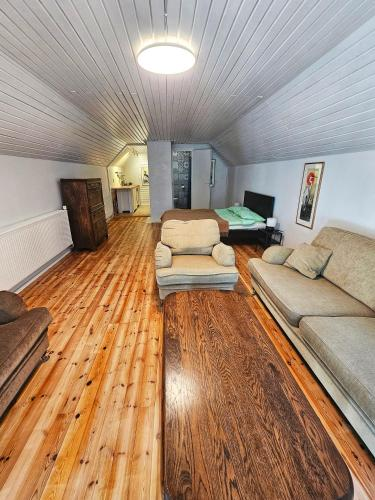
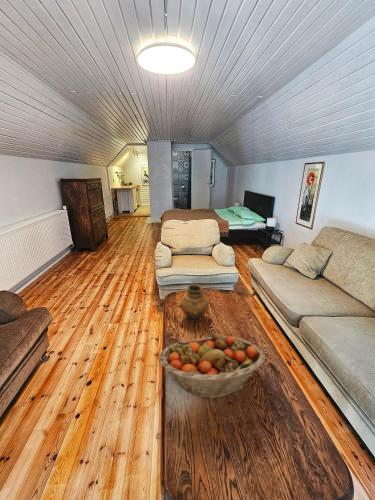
+ fruit basket [159,332,266,400]
+ vase [177,283,211,323]
